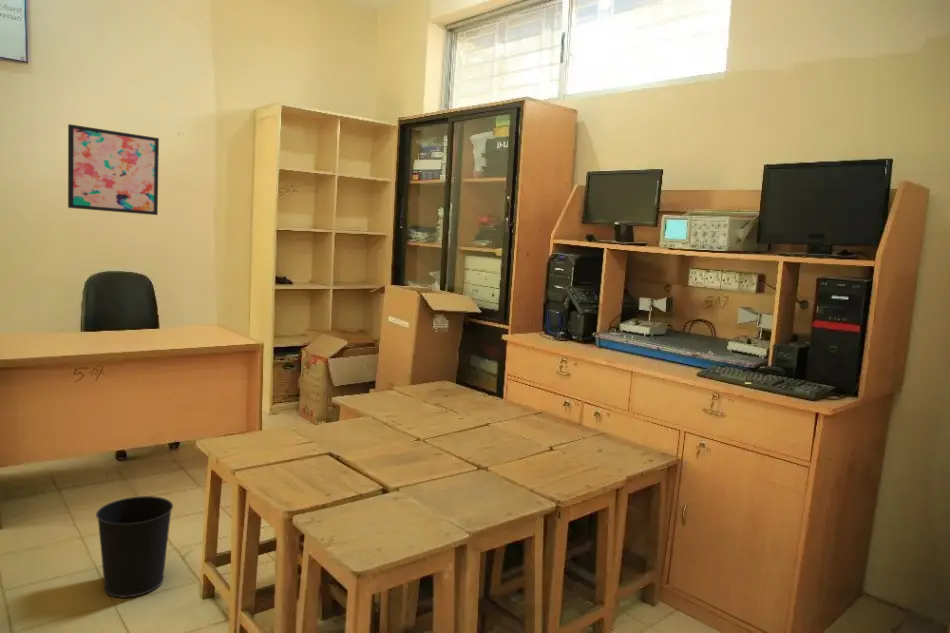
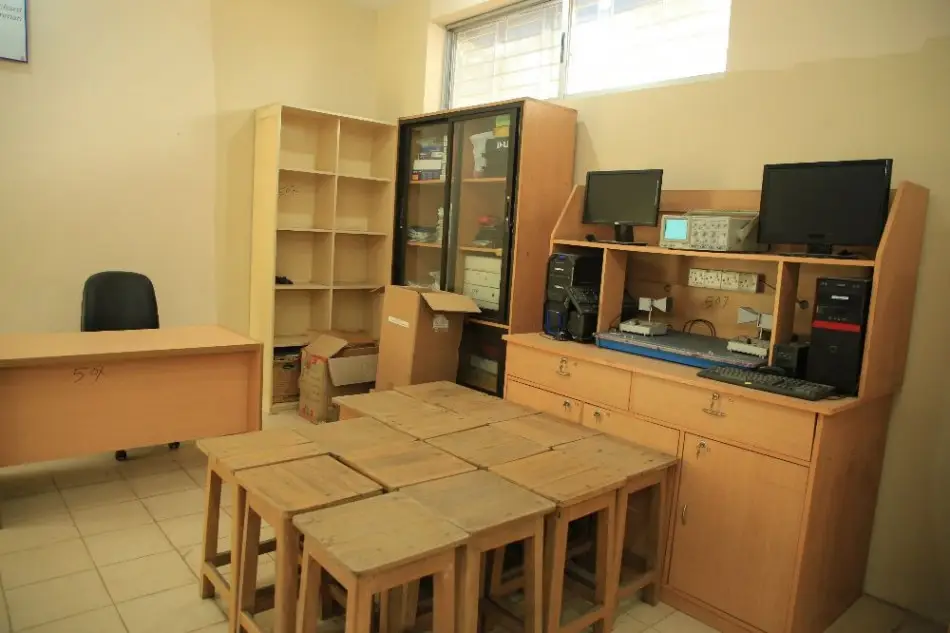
- wall art [67,123,160,216]
- wastebasket [95,495,174,599]
